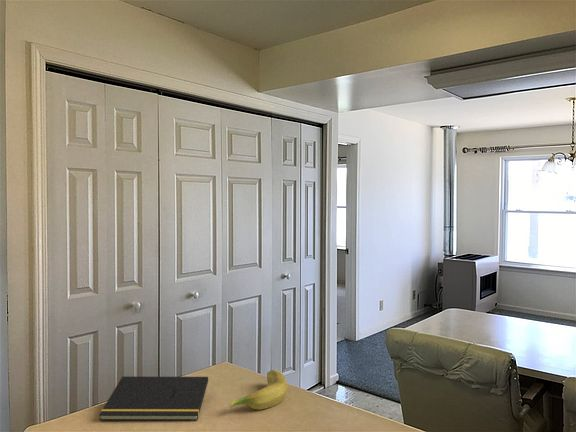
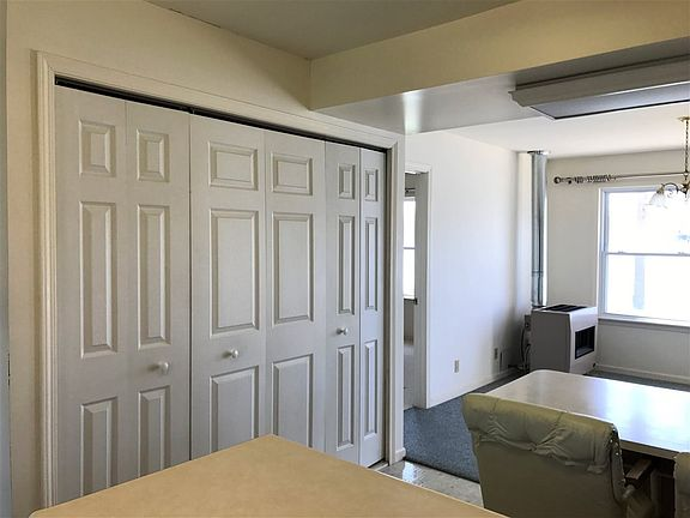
- notepad [98,376,209,421]
- banana [229,369,288,410]
